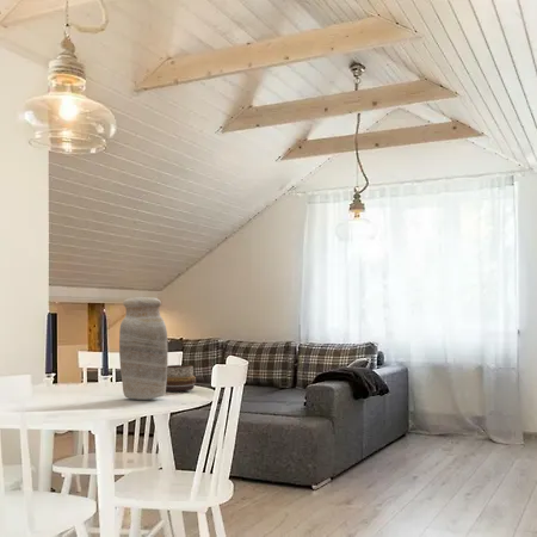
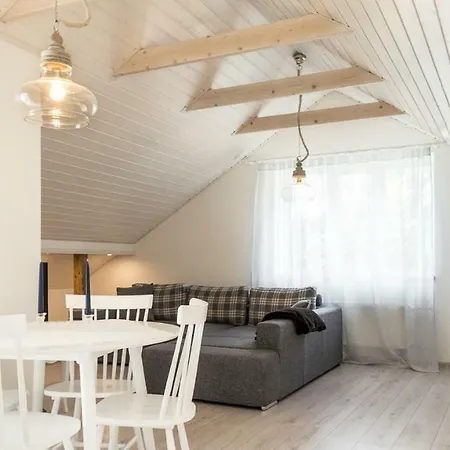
- decorative bowl [166,364,197,393]
- vase [118,296,169,401]
